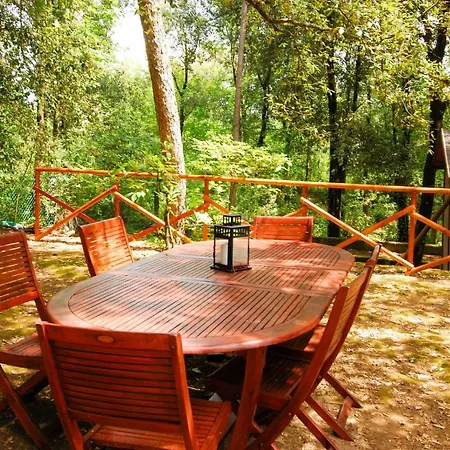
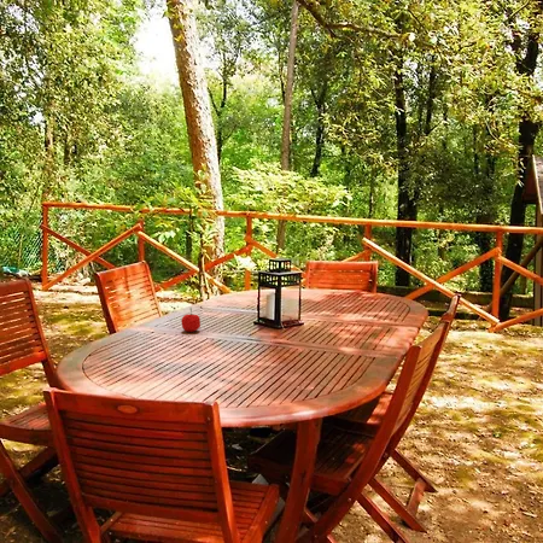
+ fruit [180,306,202,333]
